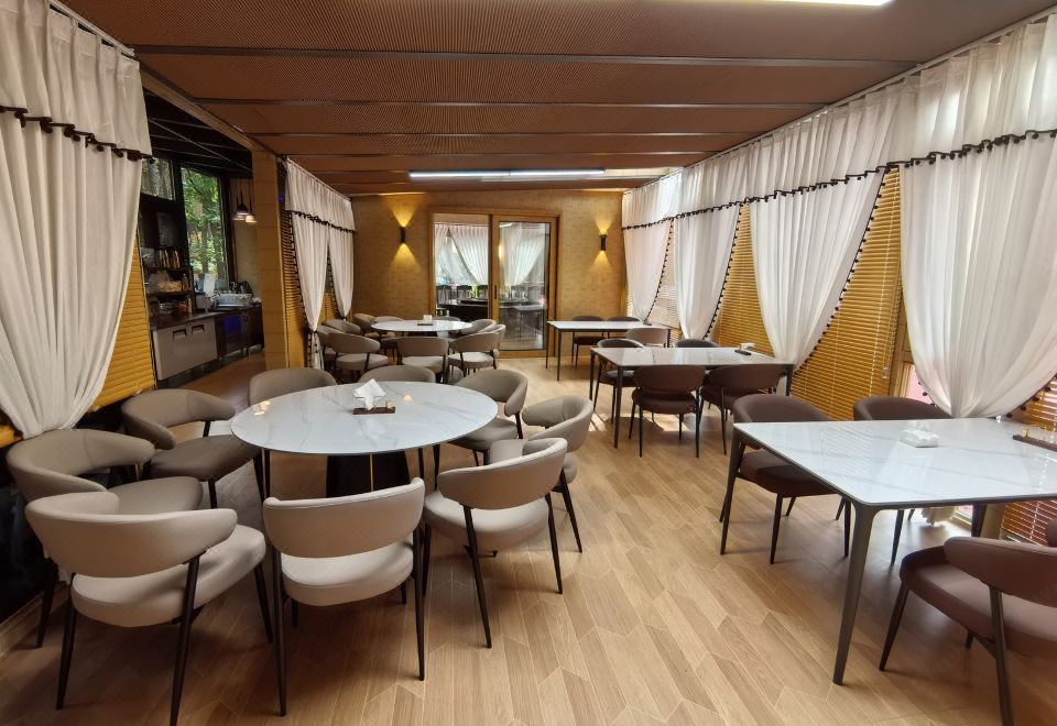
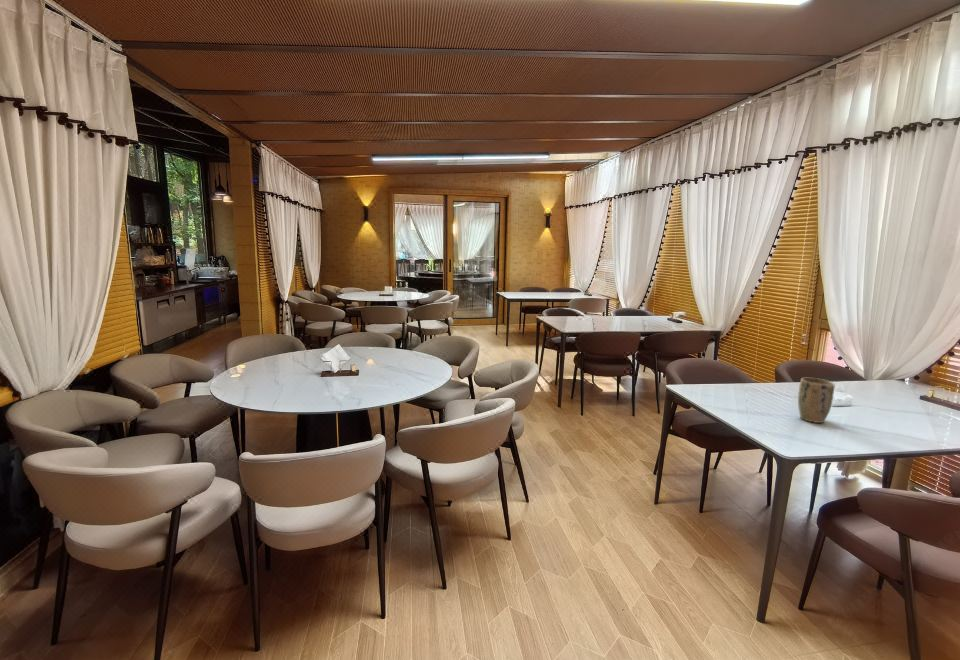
+ plant pot [797,377,835,424]
